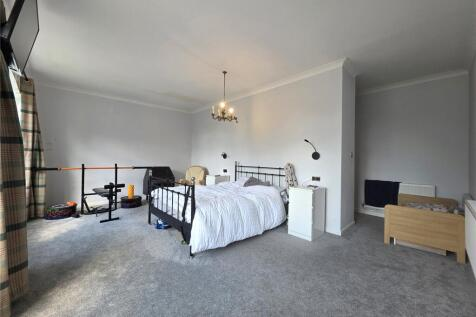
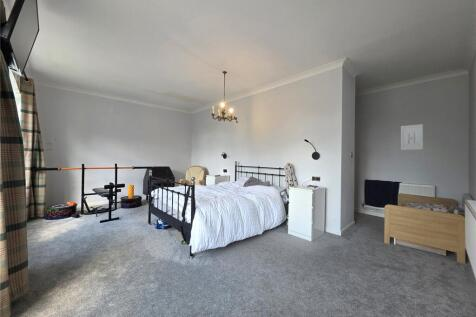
+ wall art [400,123,424,151]
